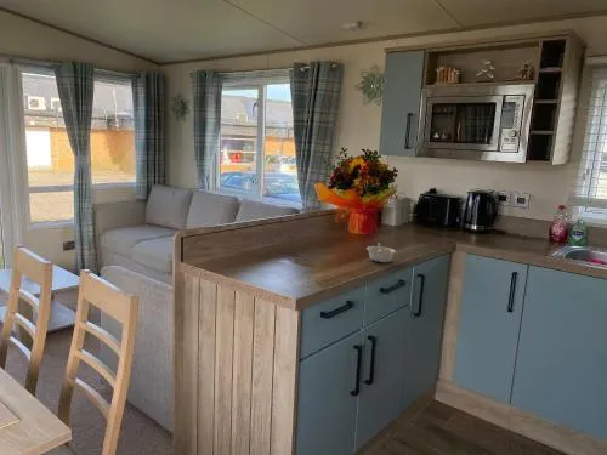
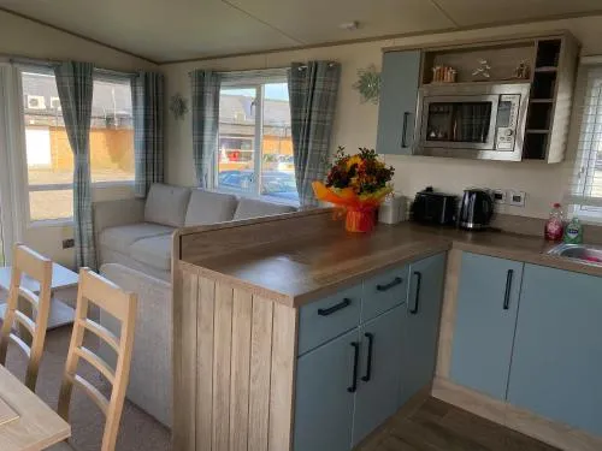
- legume [365,241,397,263]
